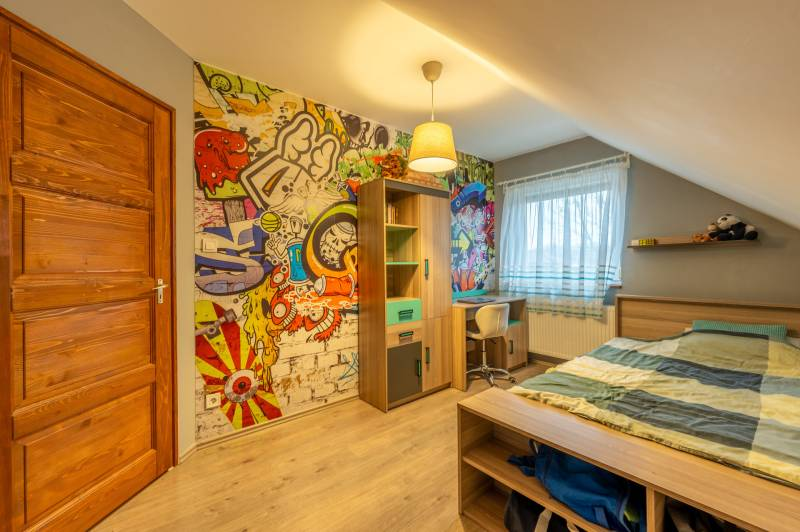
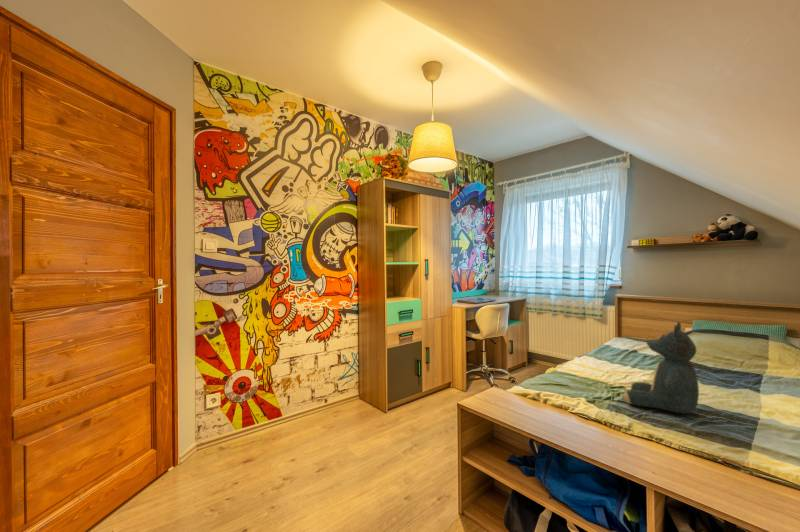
+ teddy bear [622,321,700,415]
